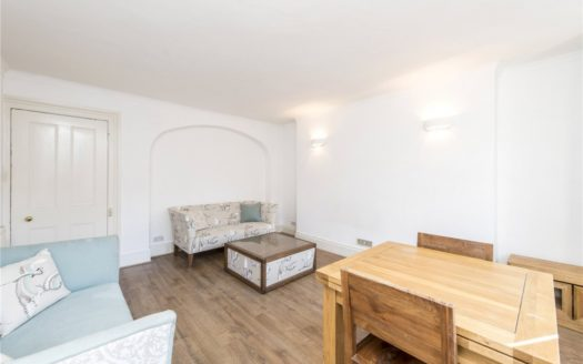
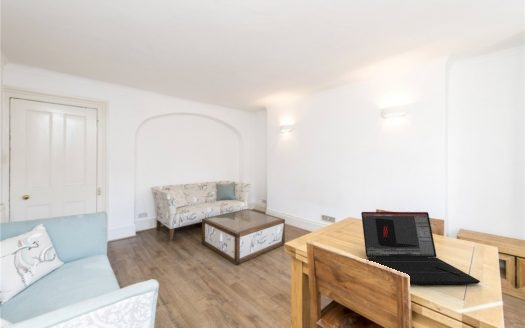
+ laptop [360,211,481,285]
